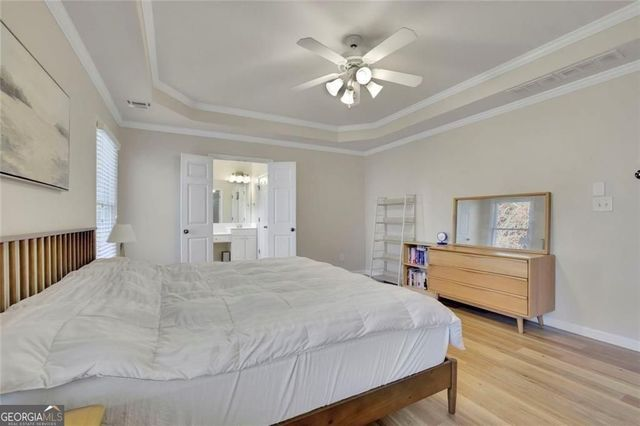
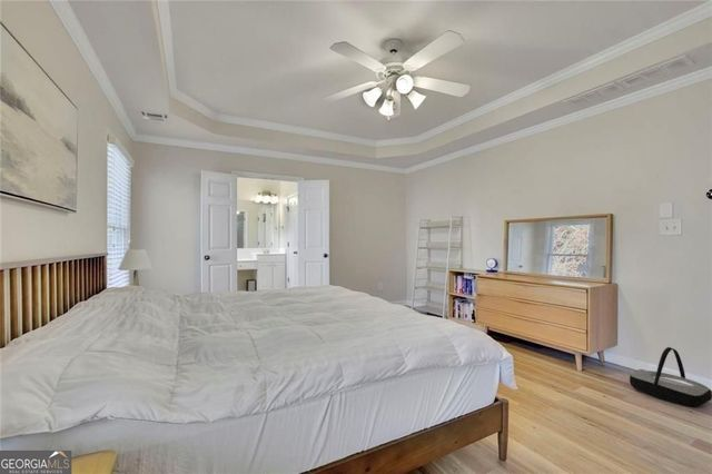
+ basket [629,346,712,407]
